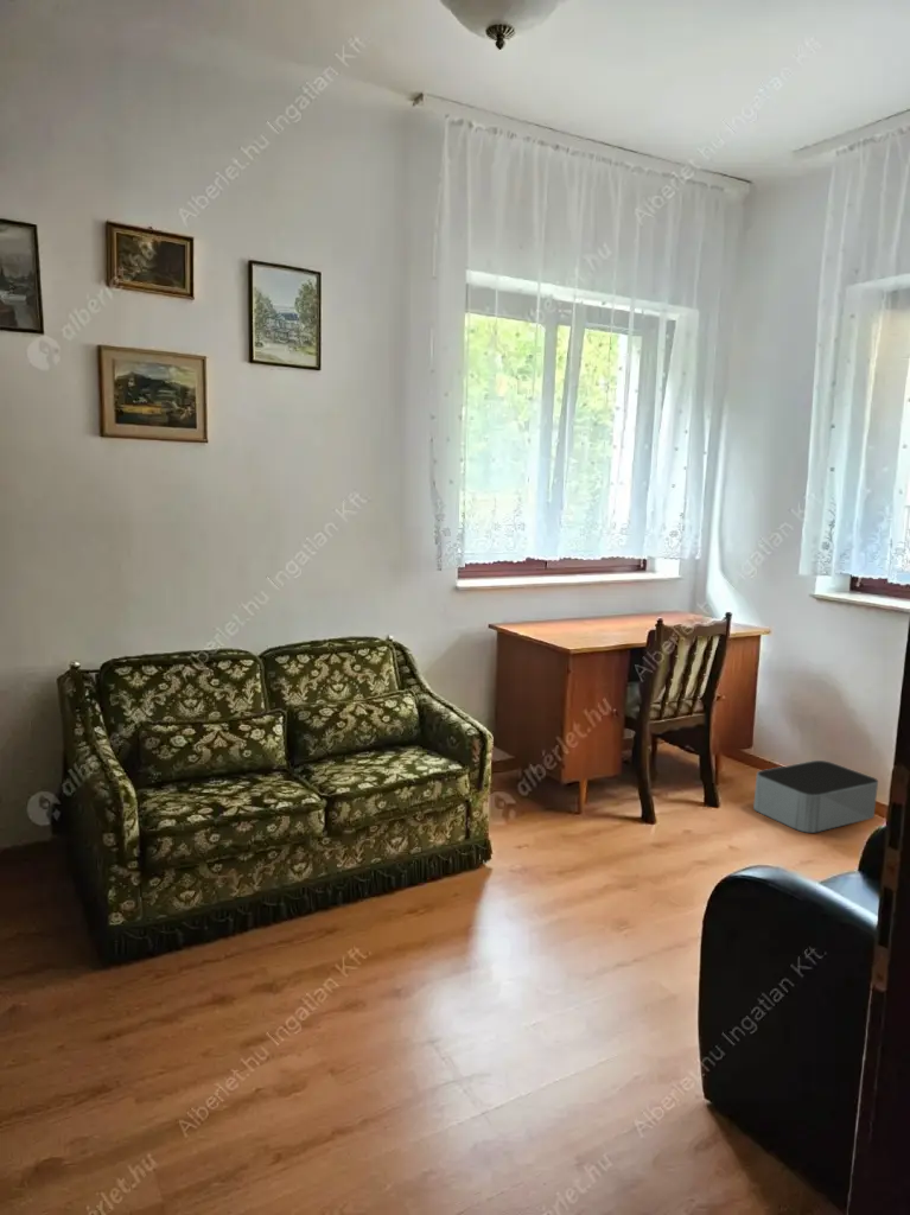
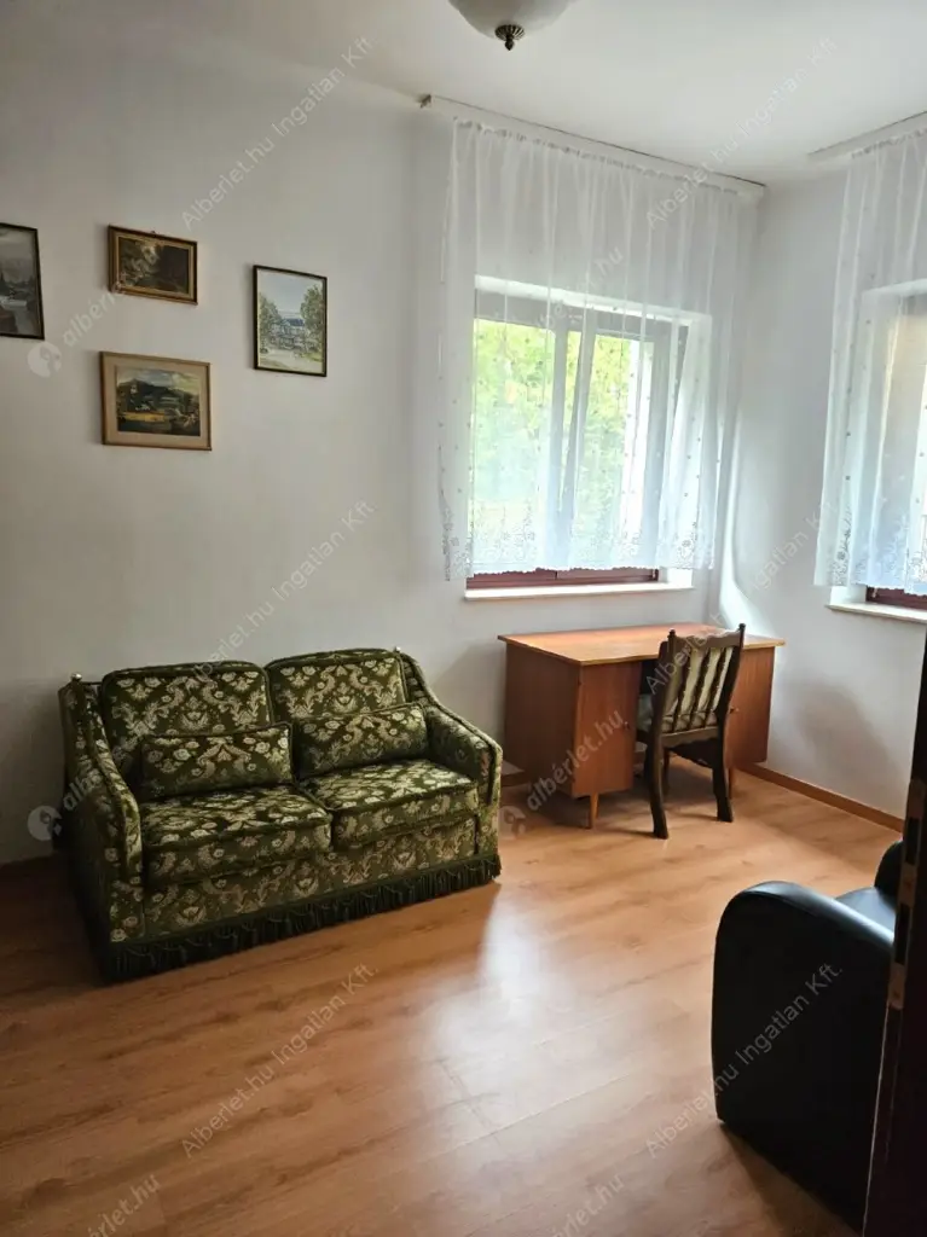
- storage bin [752,759,879,834]
